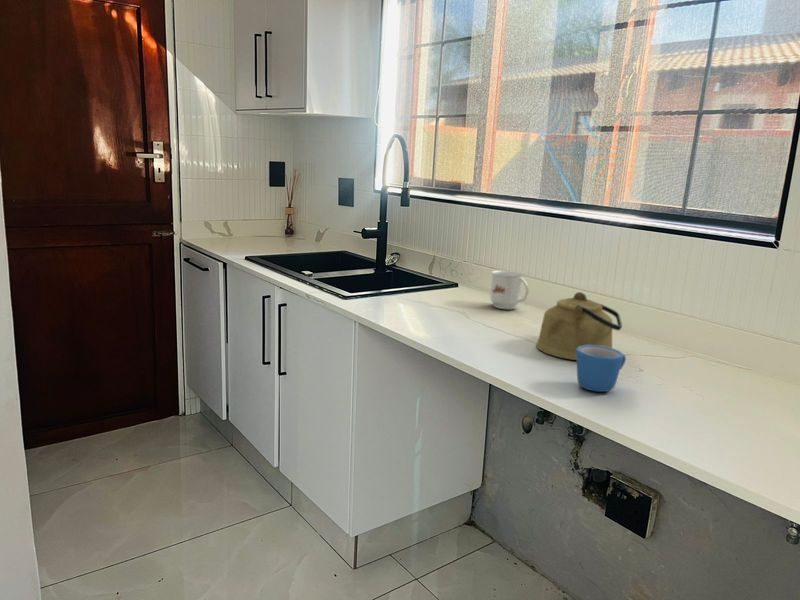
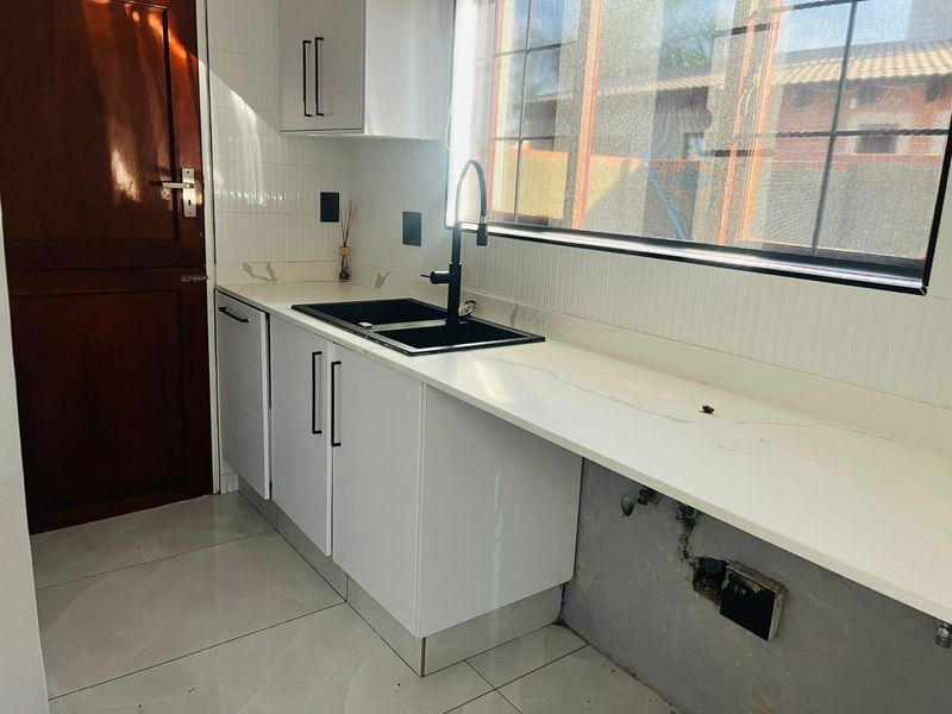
- mug [576,345,627,393]
- mug [489,270,530,310]
- kettle [535,291,623,361]
